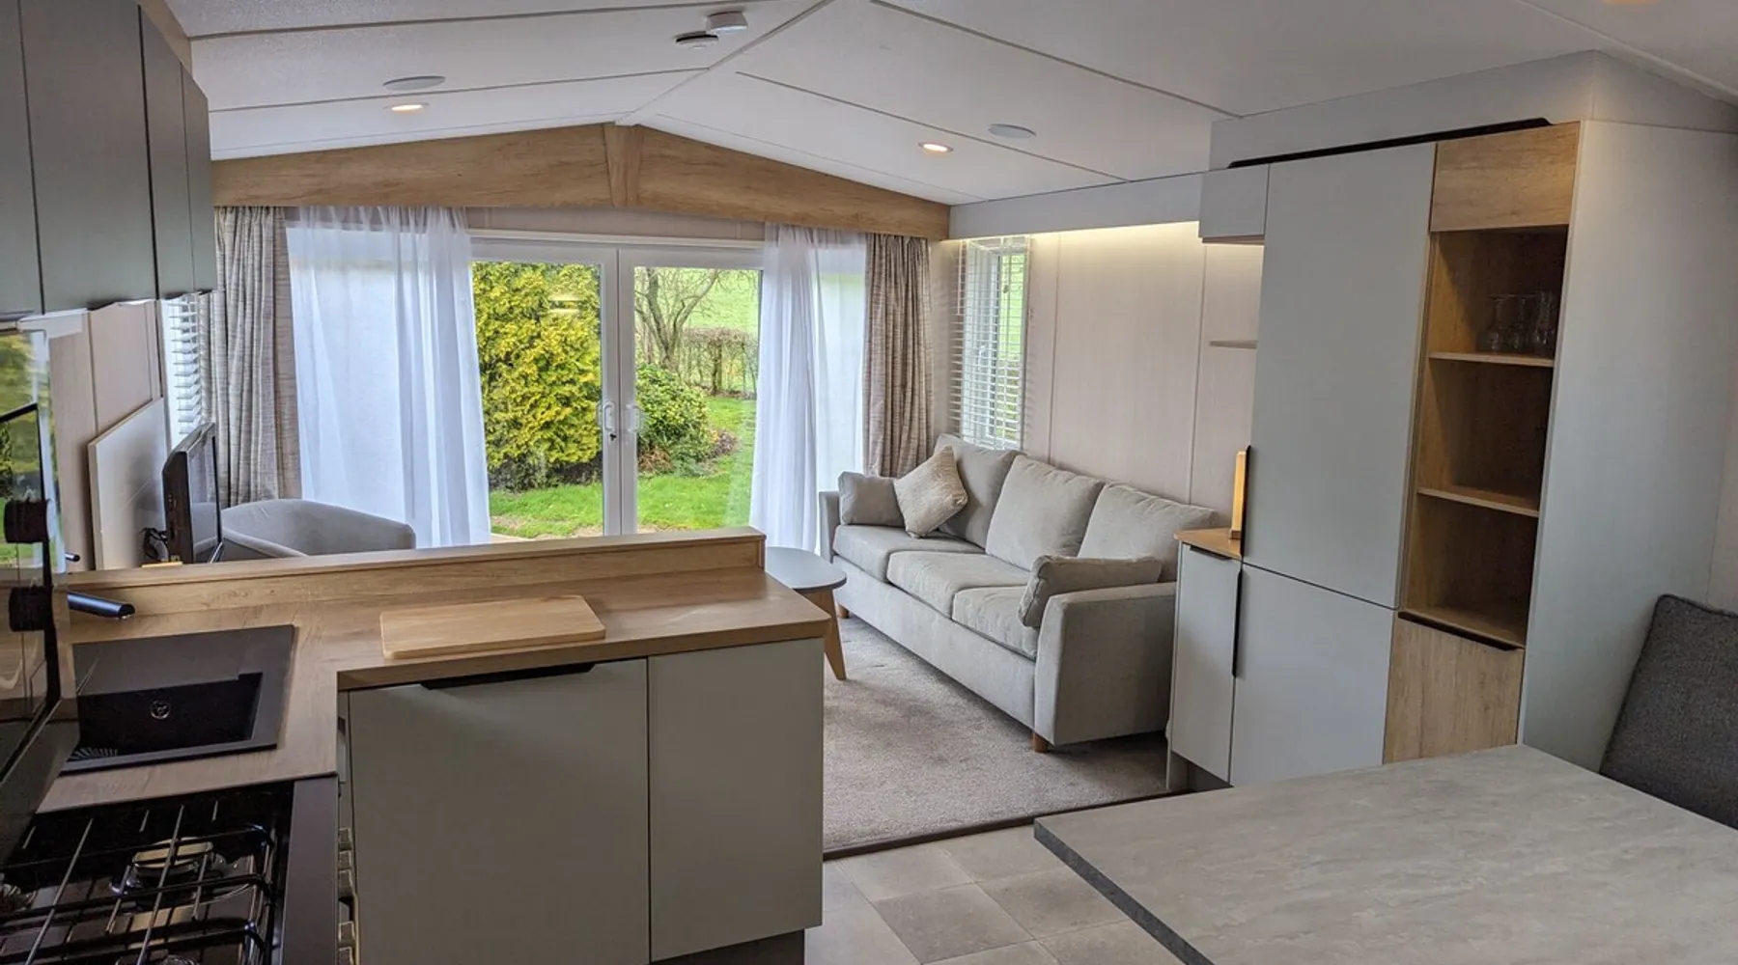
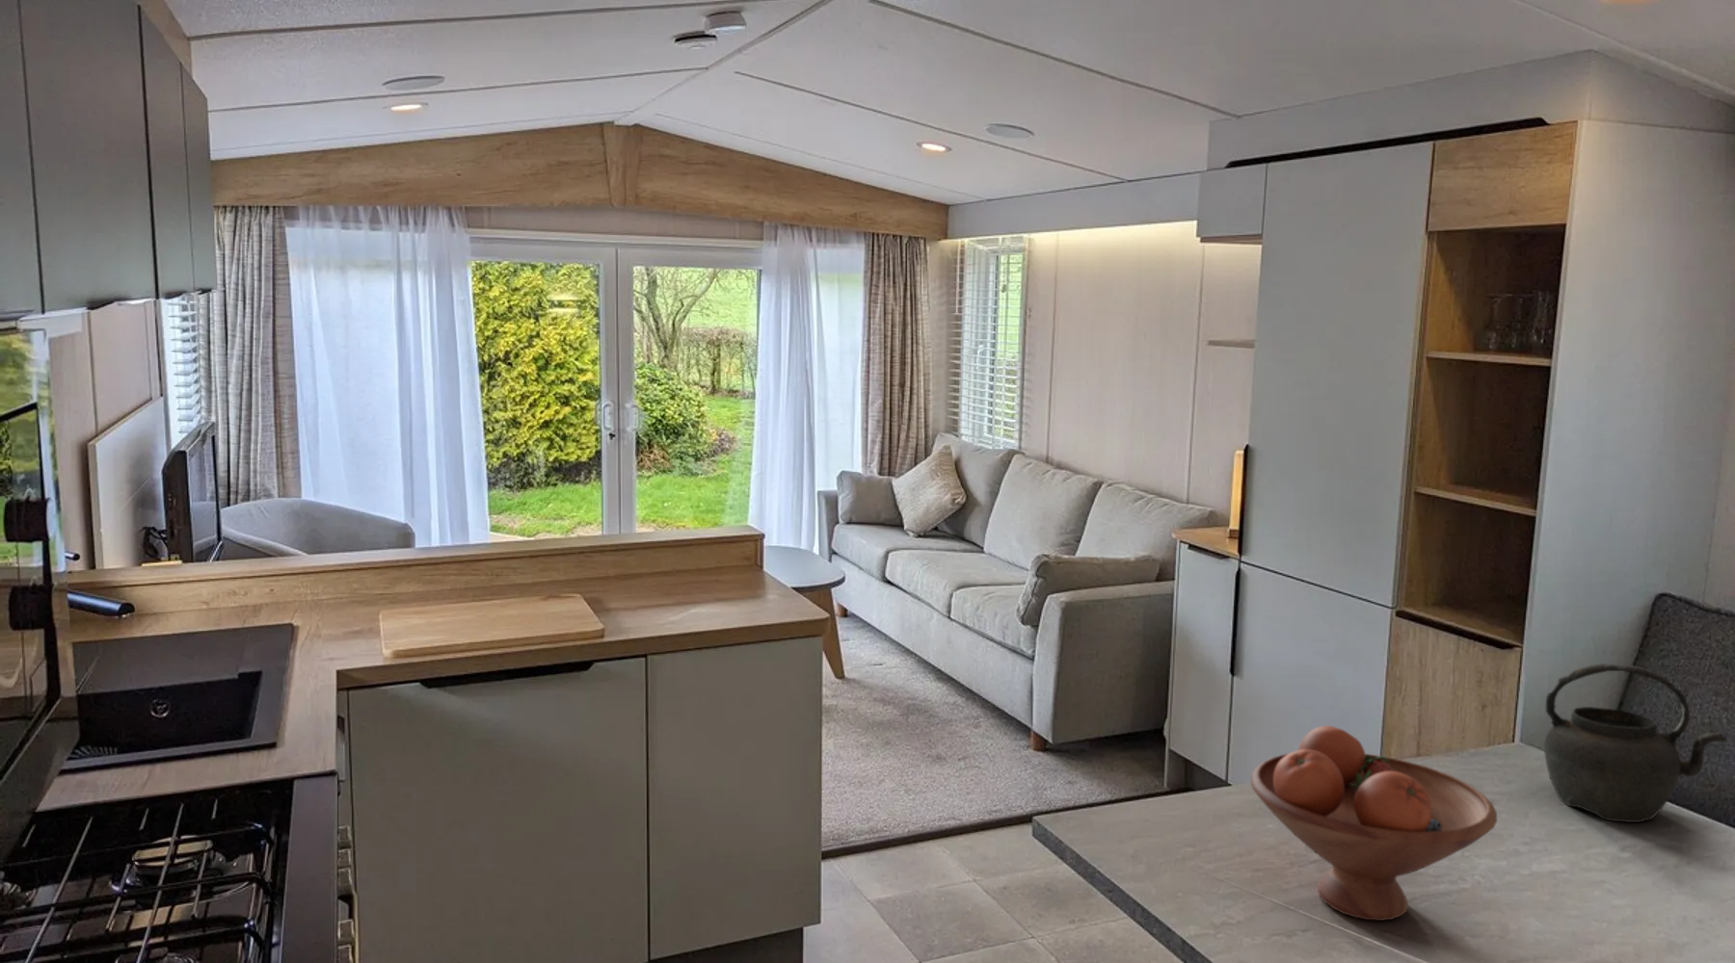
+ kettle [1543,663,1729,823]
+ fruit bowl [1250,725,1498,921]
